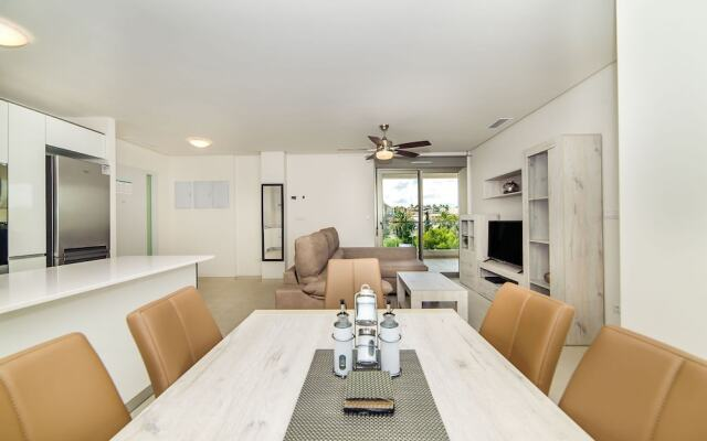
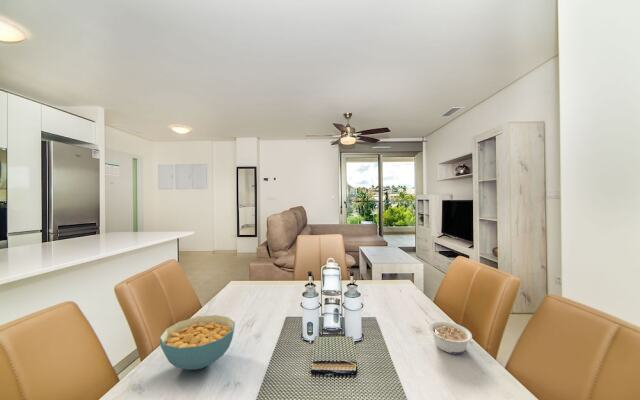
+ legume [428,320,473,355]
+ cereal bowl [158,314,236,371]
